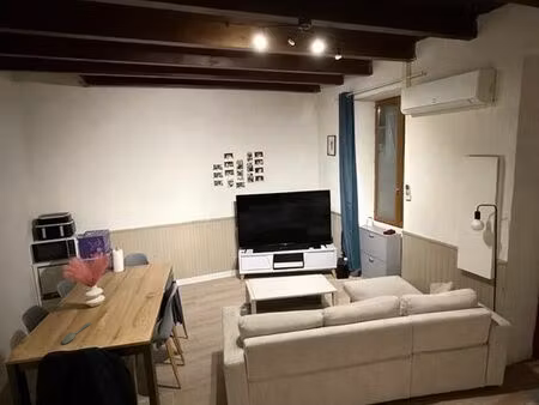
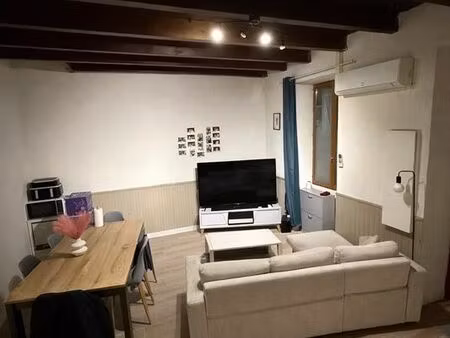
- spoon [61,321,92,345]
